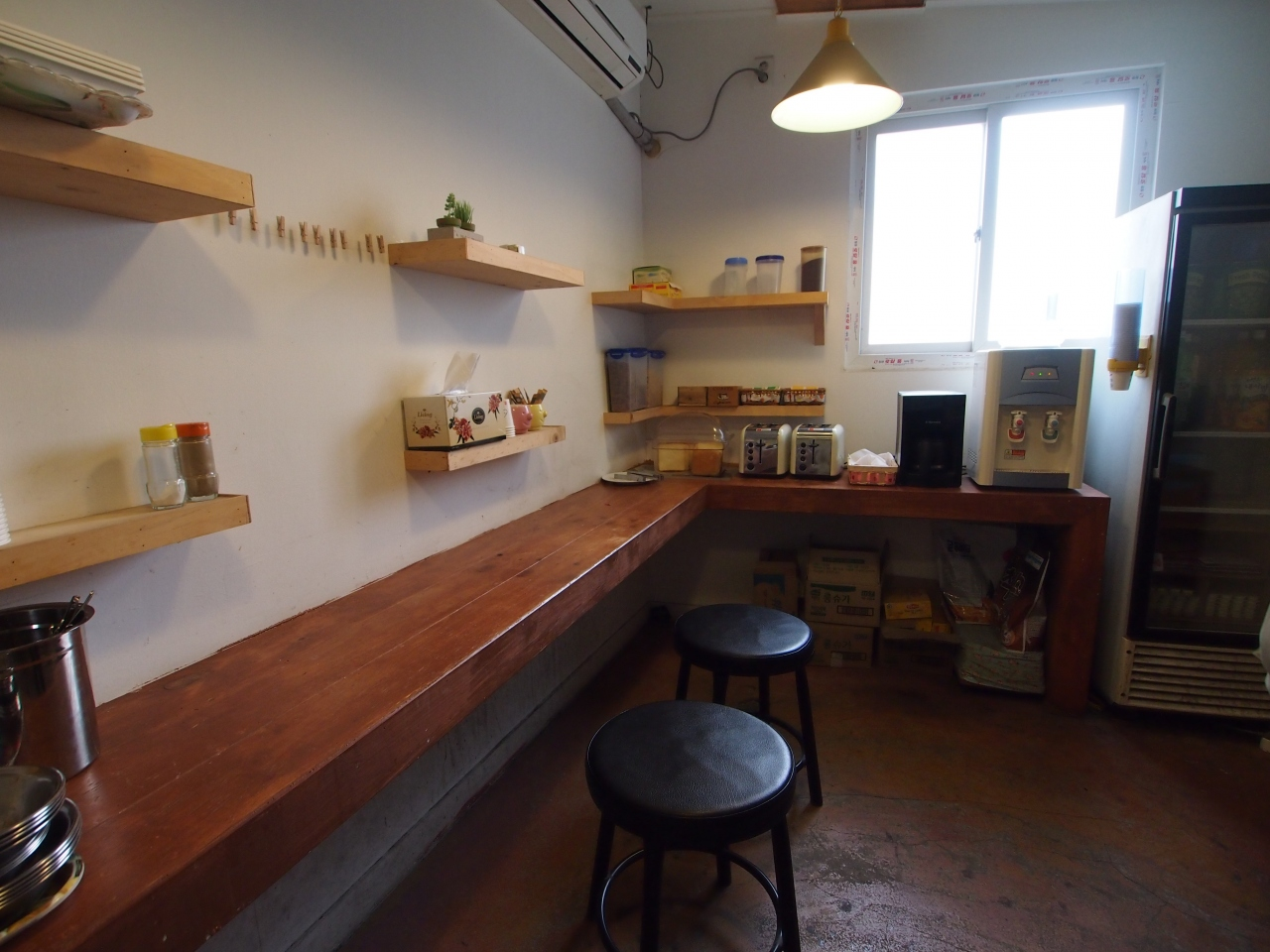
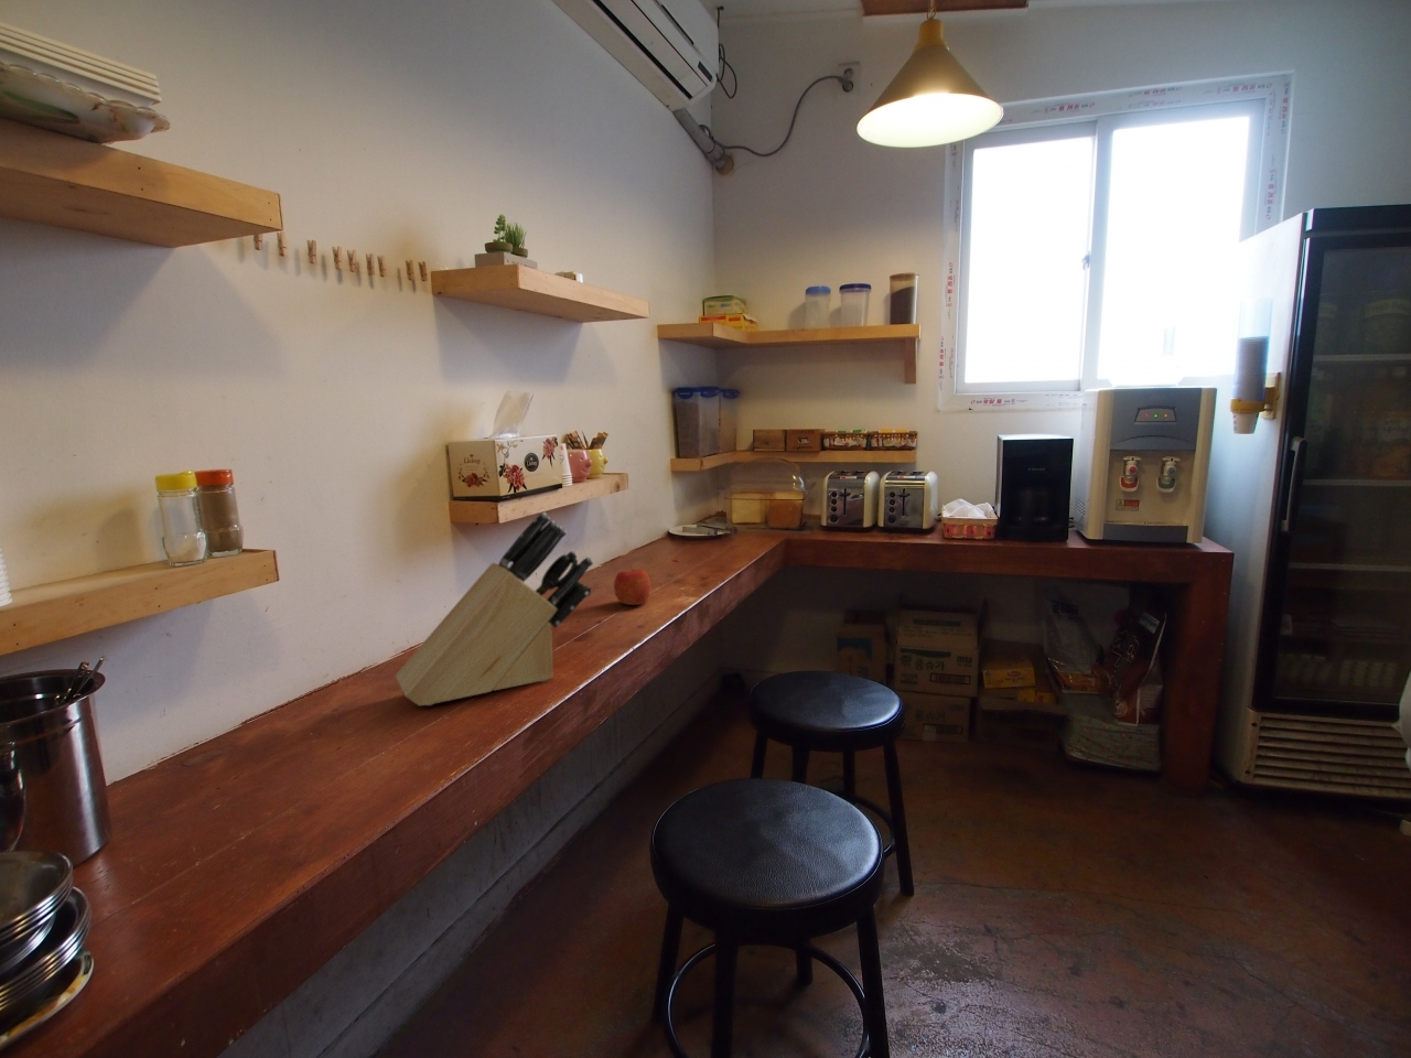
+ knife block [393,511,594,707]
+ apple [613,565,651,606]
